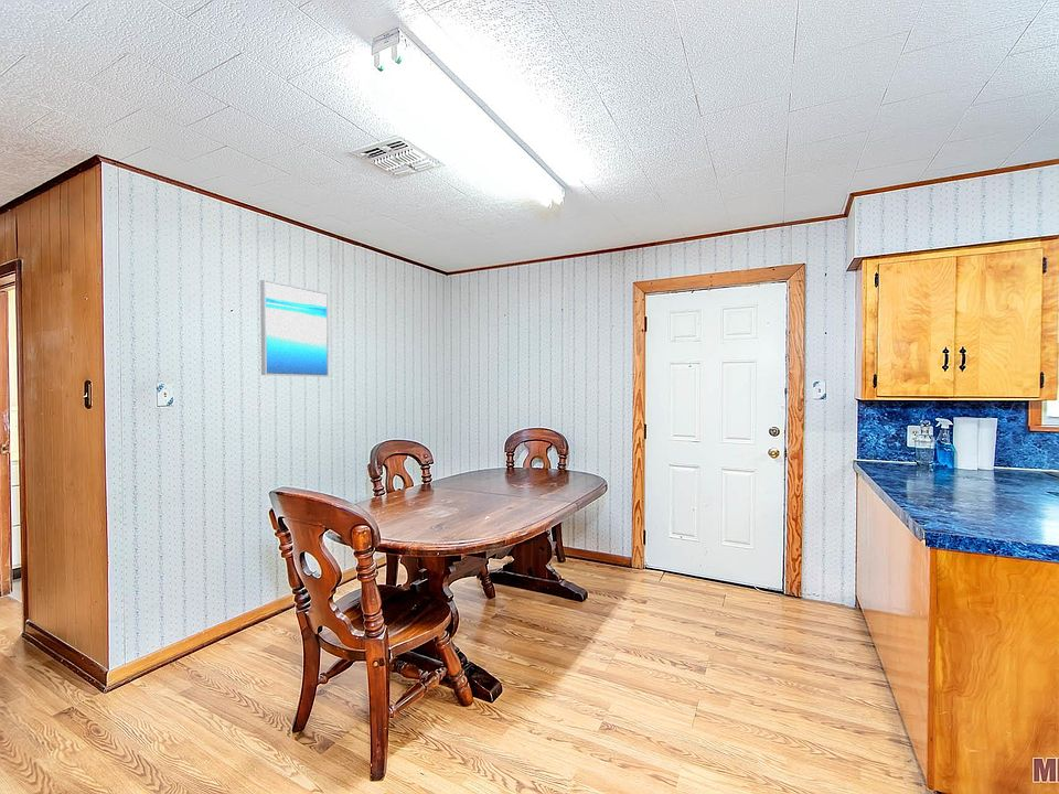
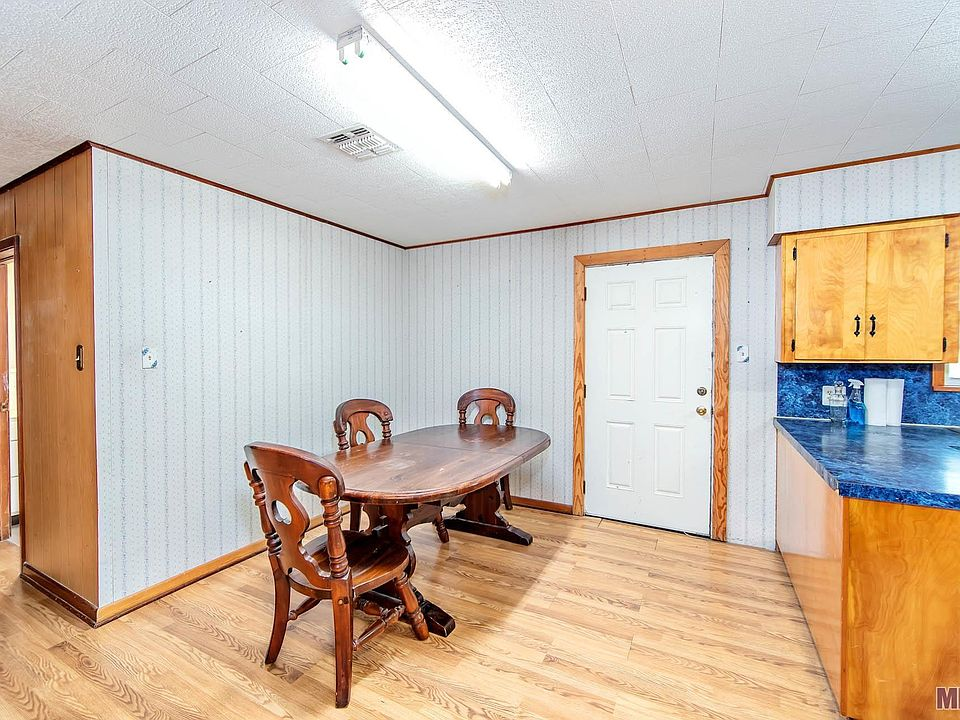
- wall art [259,279,330,378]
